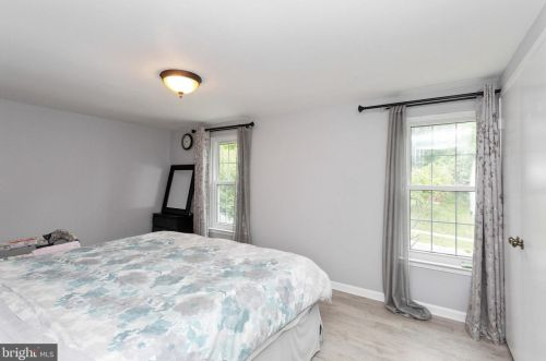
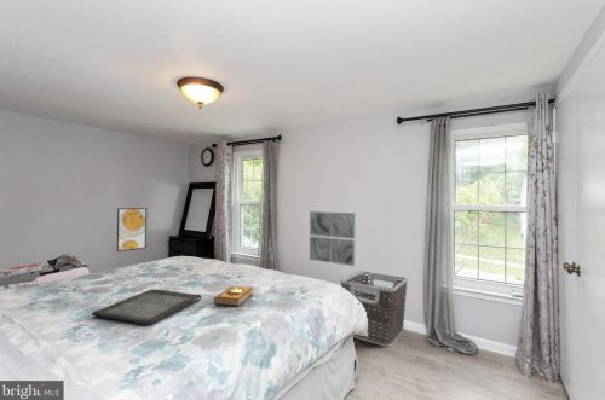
+ hardback book [213,285,254,307]
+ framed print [116,207,148,253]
+ serving tray [91,288,203,326]
+ wall art [309,210,357,267]
+ clothes hamper [339,269,409,348]
